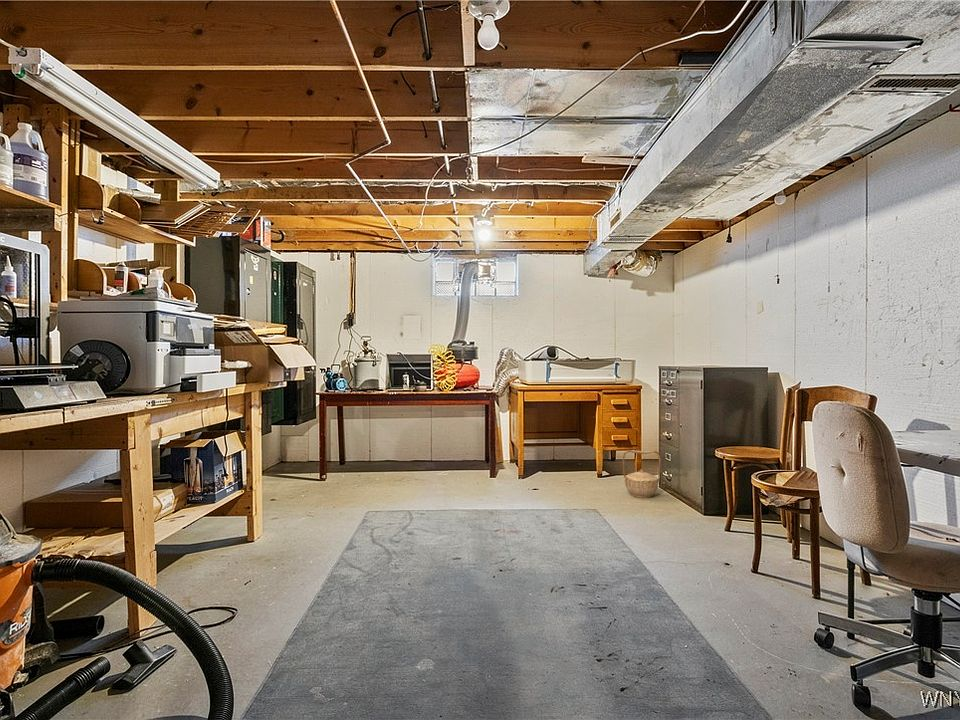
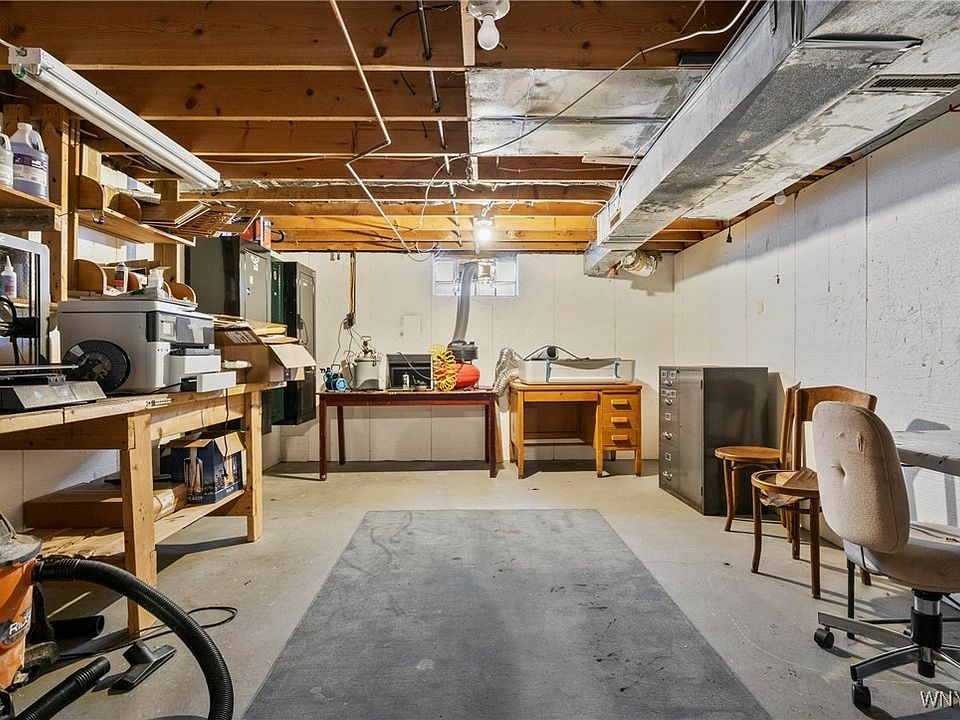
- basket [622,449,662,499]
